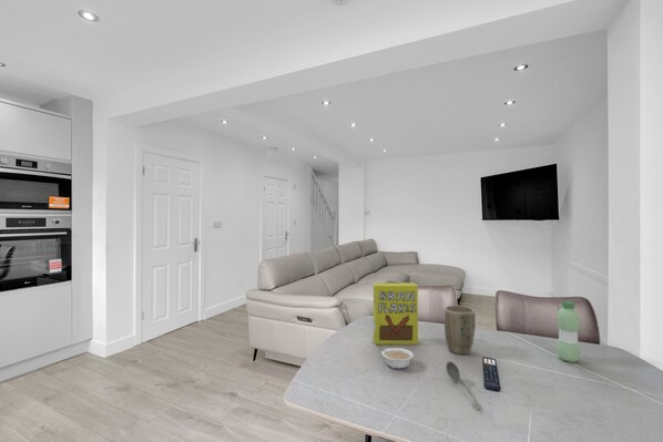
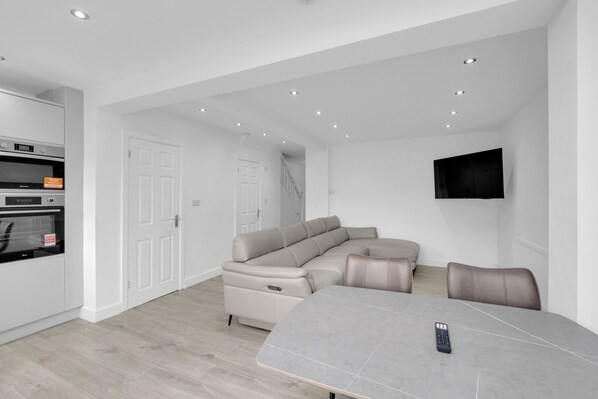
- water bottle [555,300,581,363]
- soupspoon [445,360,482,411]
- cereal box [373,281,419,346]
- legume [376,346,415,370]
- plant pot [443,305,477,356]
